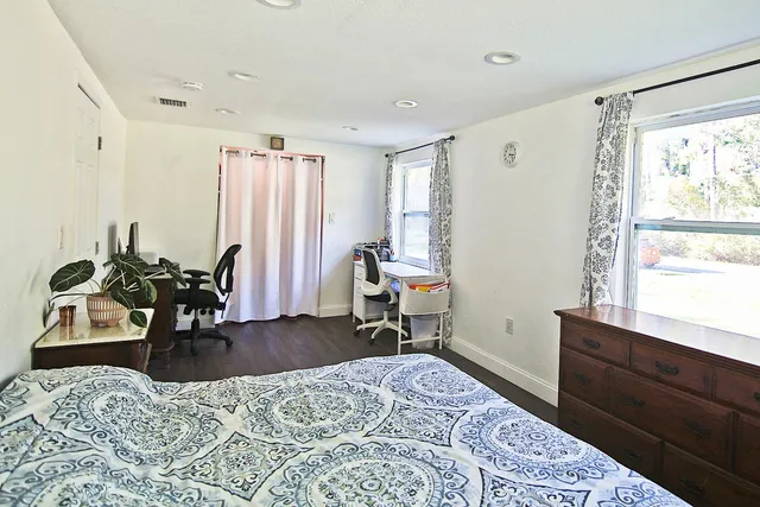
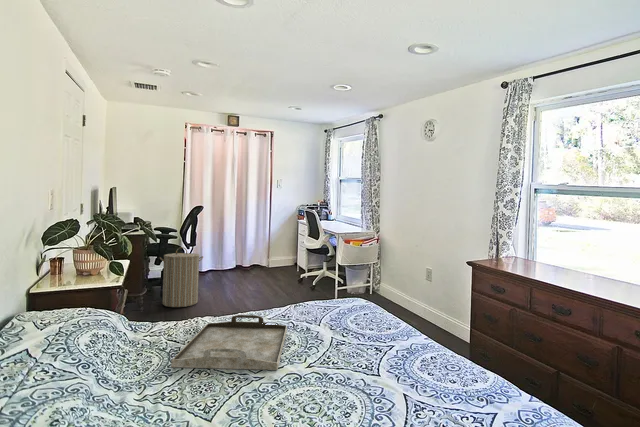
+ laundry hamper [159,246,204,308]
+ serving tray [171,314,288,371]
